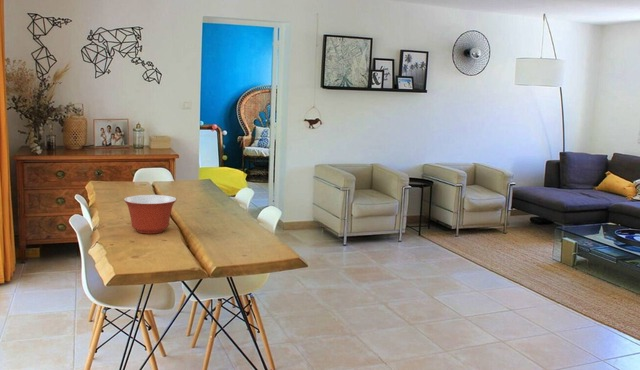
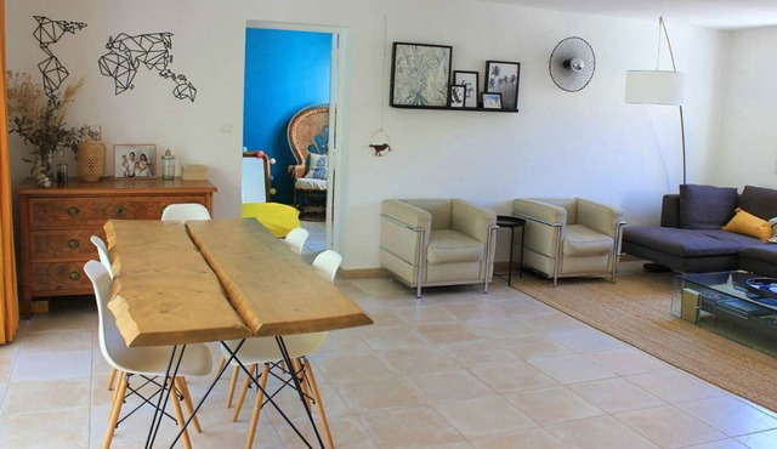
- mixing bowl [123,194,178,235]
